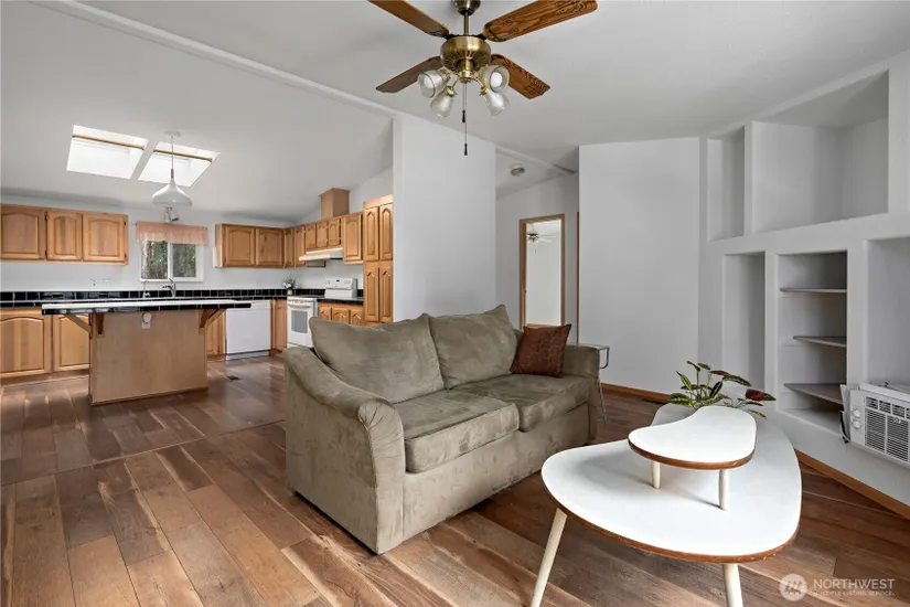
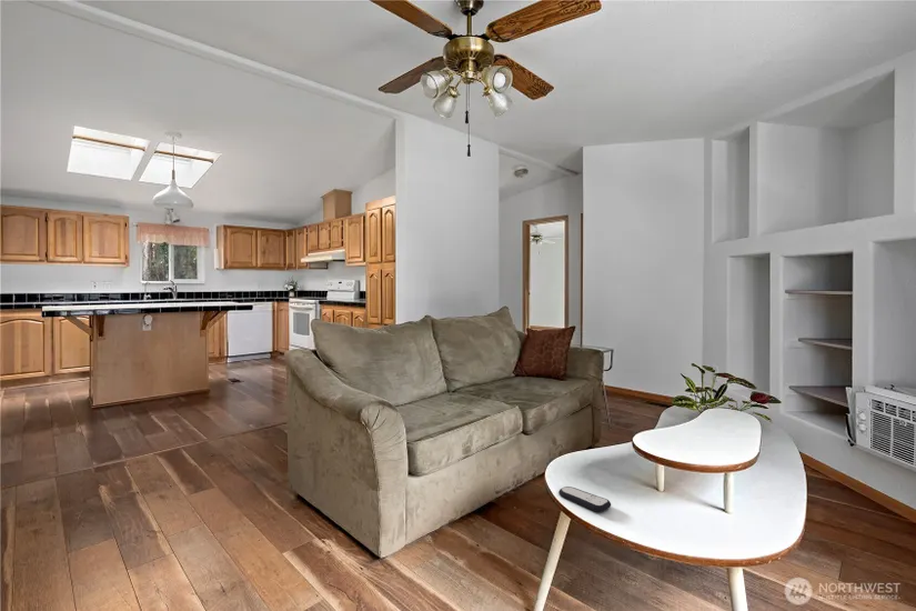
+ remote control [557,485,612,513]
